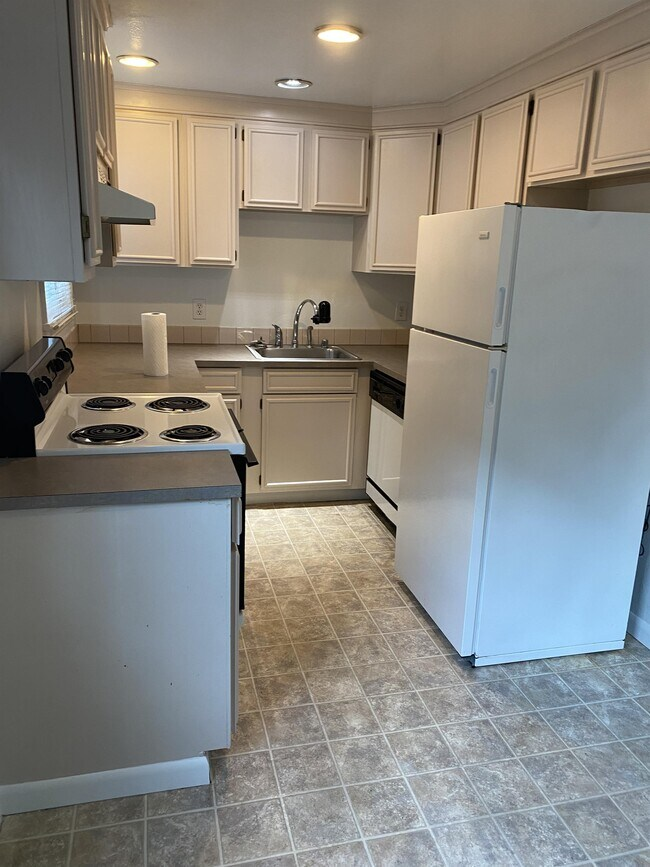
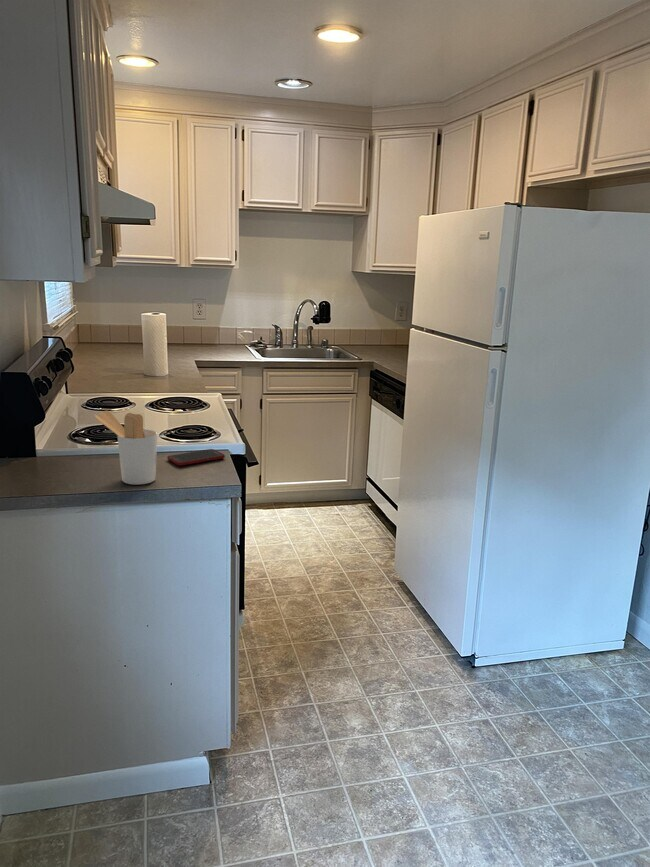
+ cell phone [167,448,226,466]
+ utensil holder [94,410,158,486]
